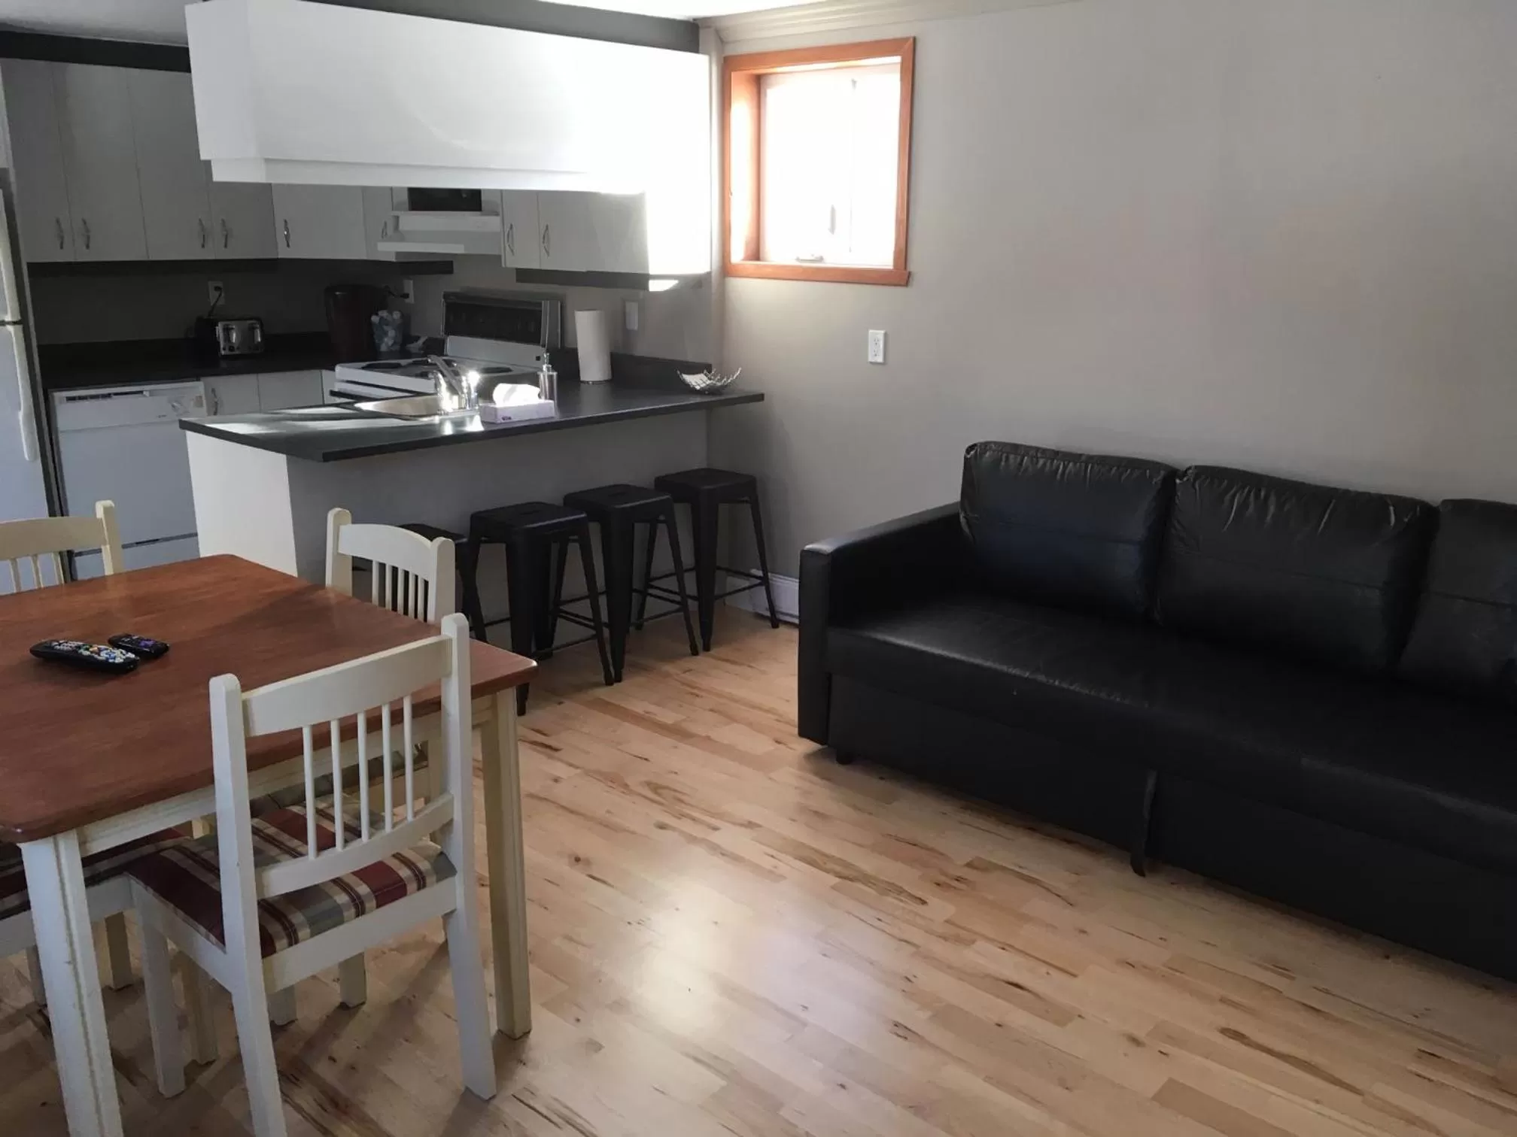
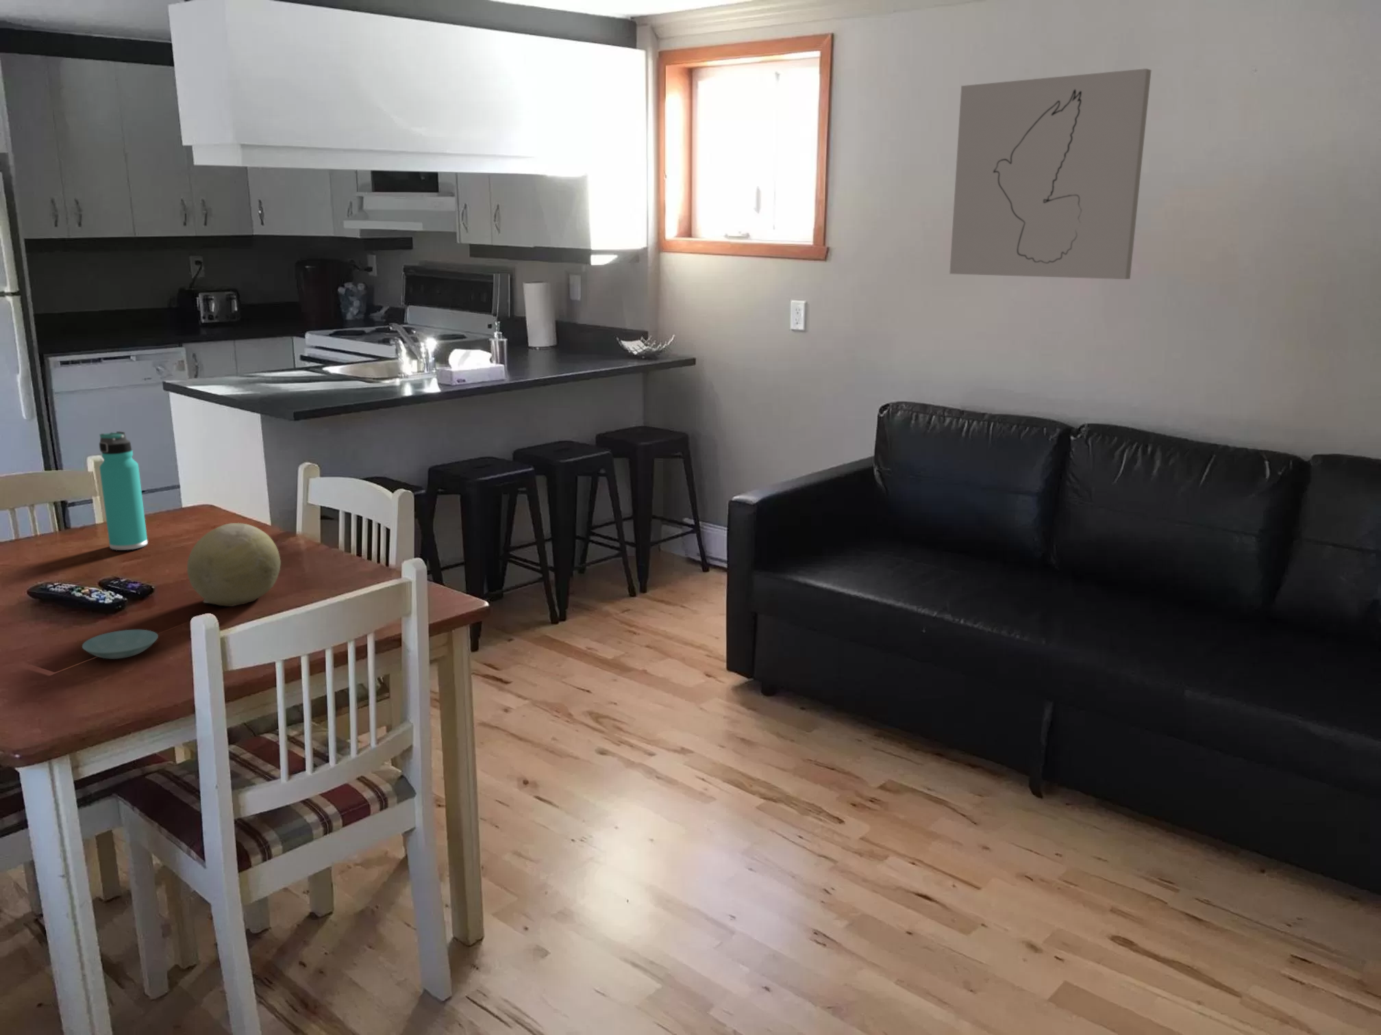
+ saucer [82,629,159,660]
+ wall art [948,67,1153,280]
+ fruit [186,522,282,607]
+ thermos bottle [99,431,149,551]
